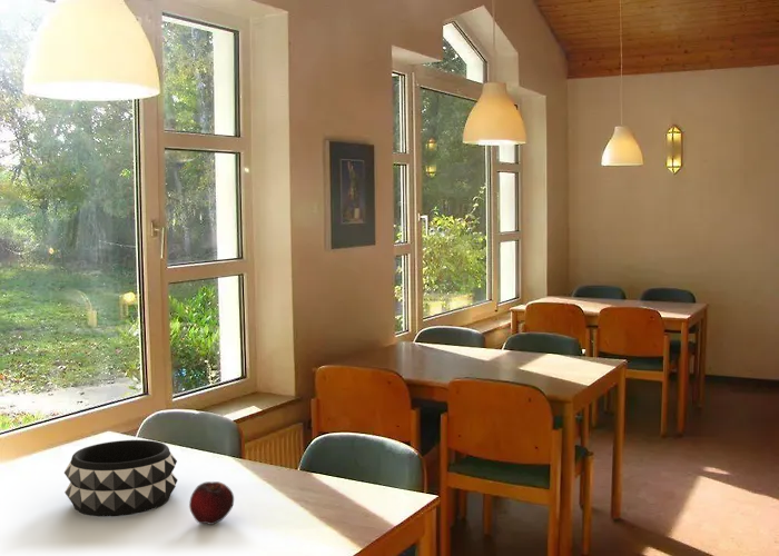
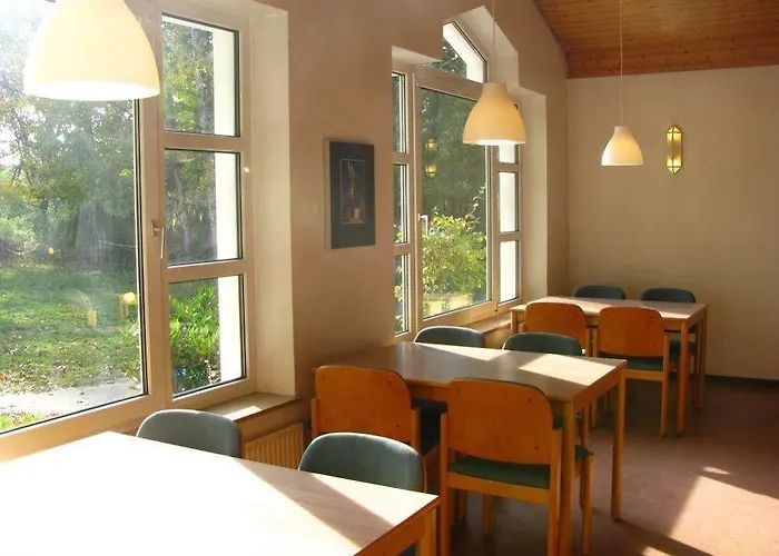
- decorative bowl [63,439,179,518]
- fruit [188,480,235,526]
